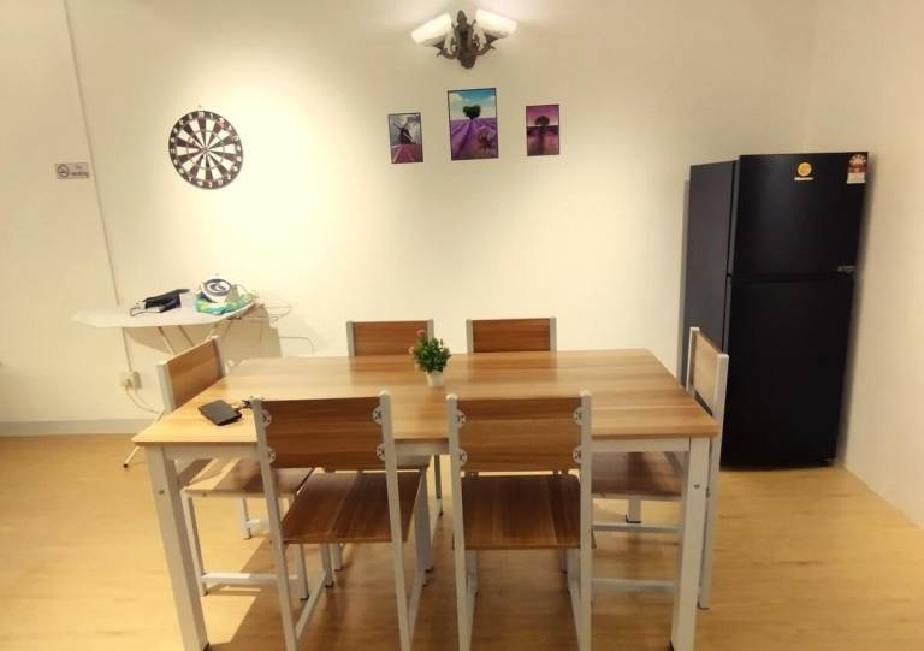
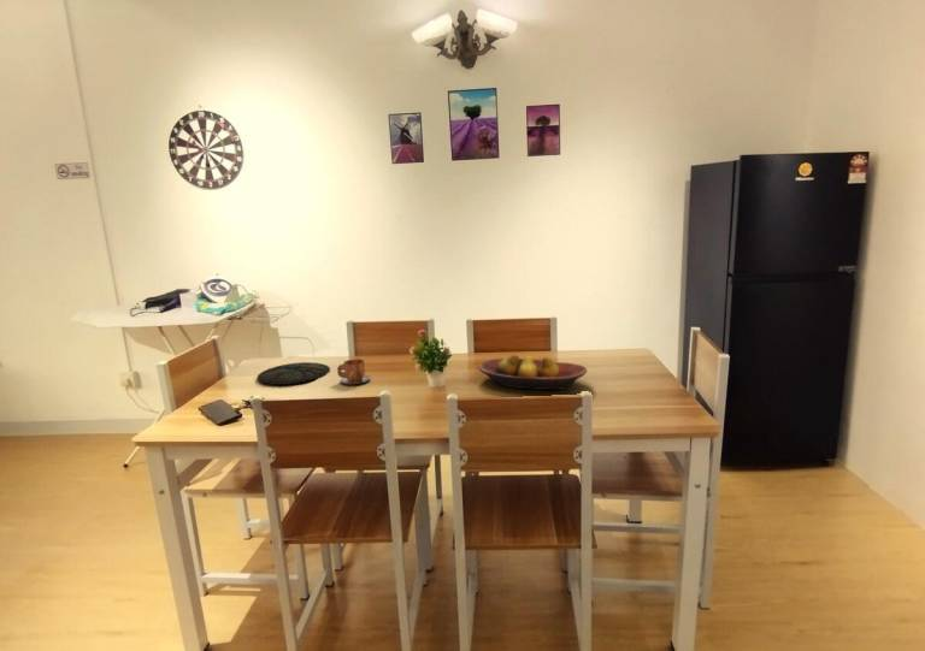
+ plate [257,361,331,386]
+ mug [336,357,371,385]
+ fruit bowl [477,353,588,391]
